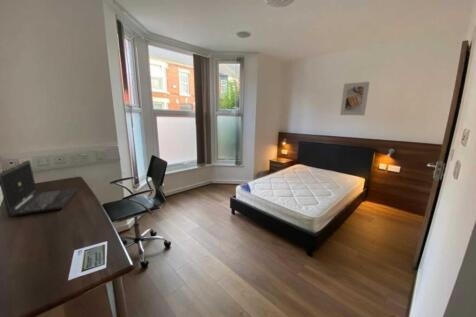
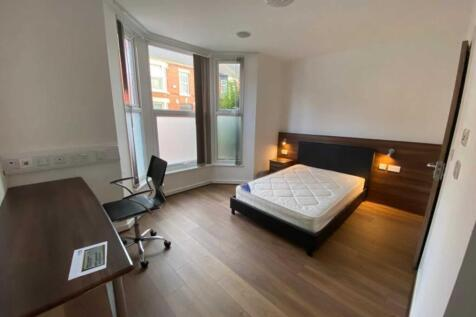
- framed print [339,81,371,116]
- laptop [0,160,78,218]
